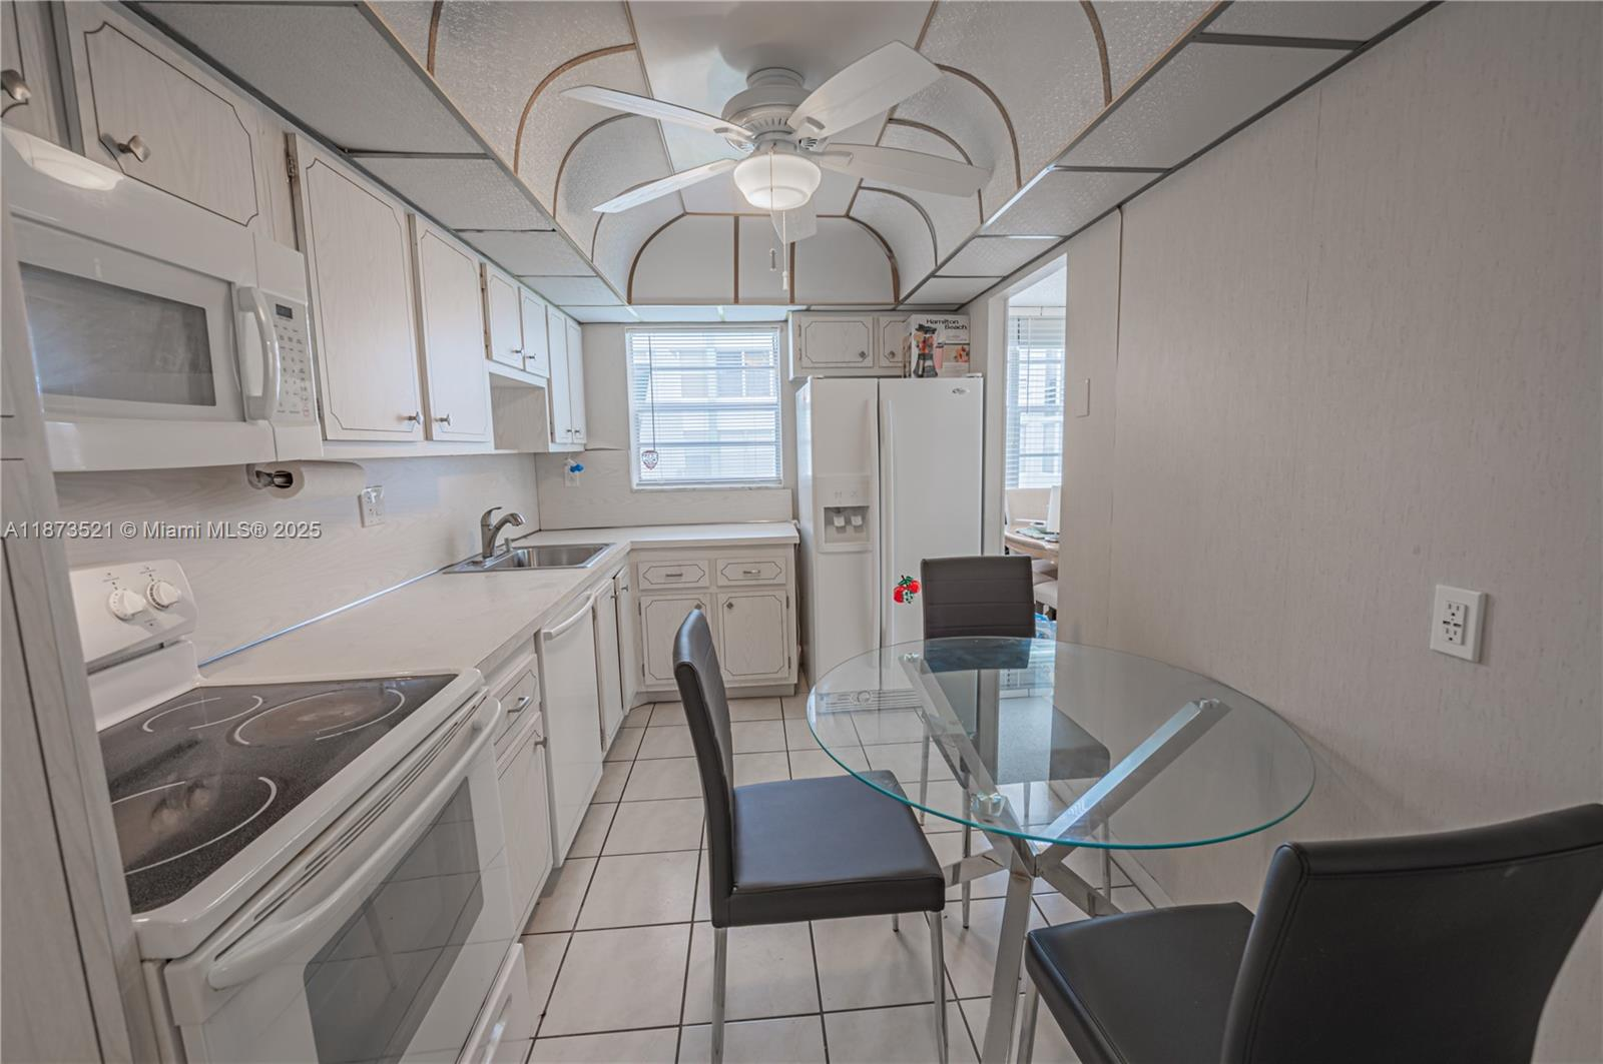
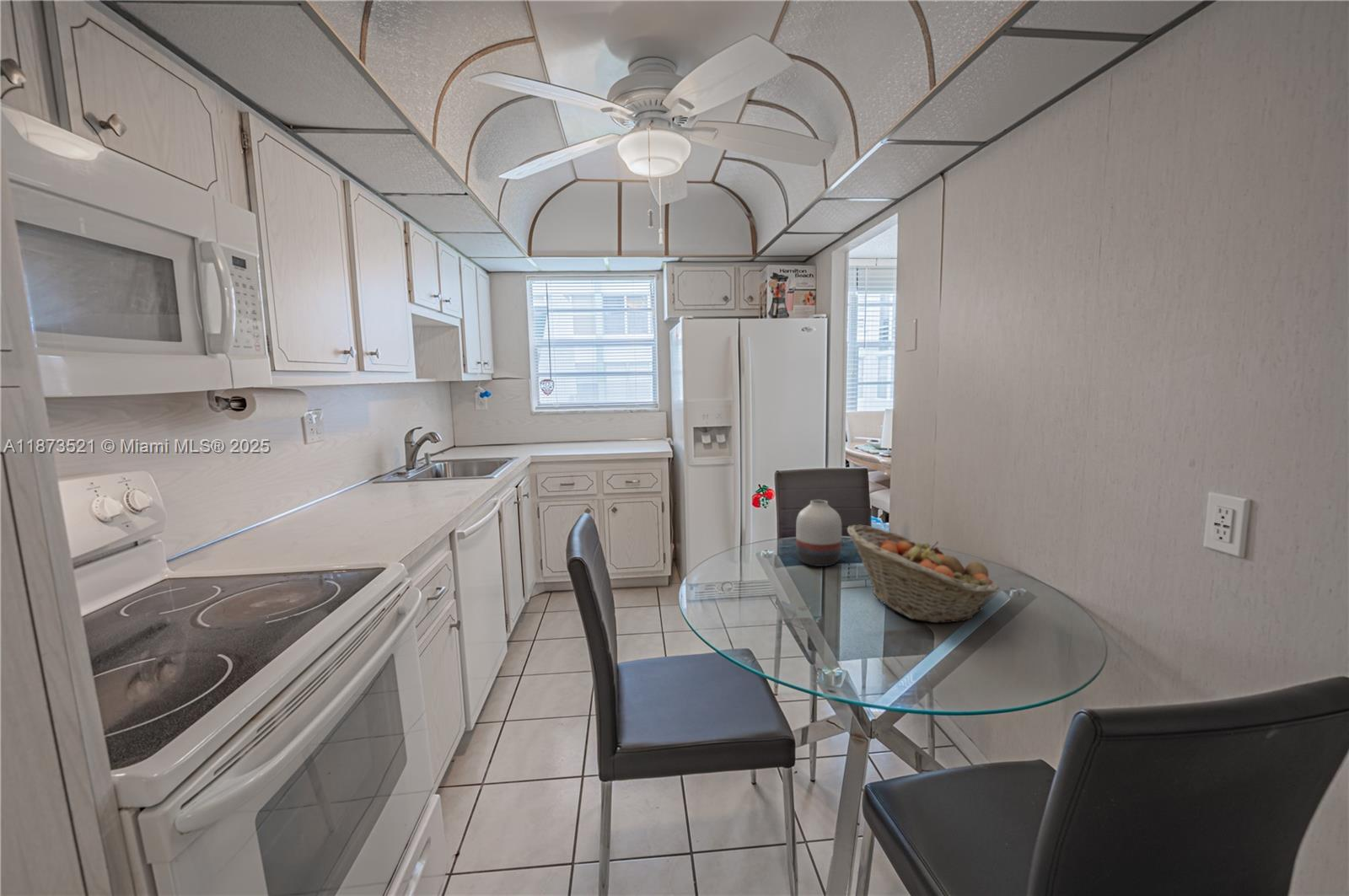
+ vase [795,499,842,567]
+ fruit basket [846,524,1000,624]
